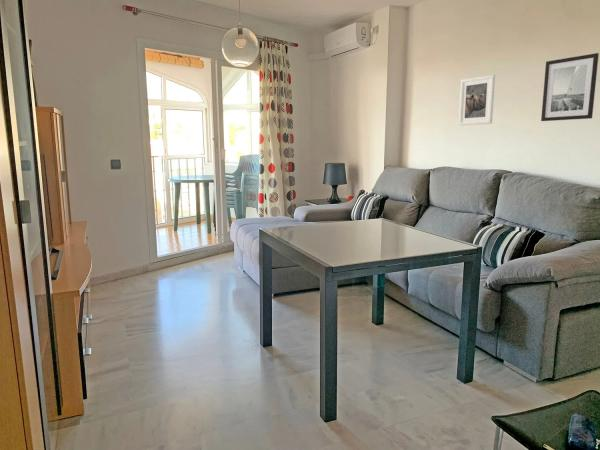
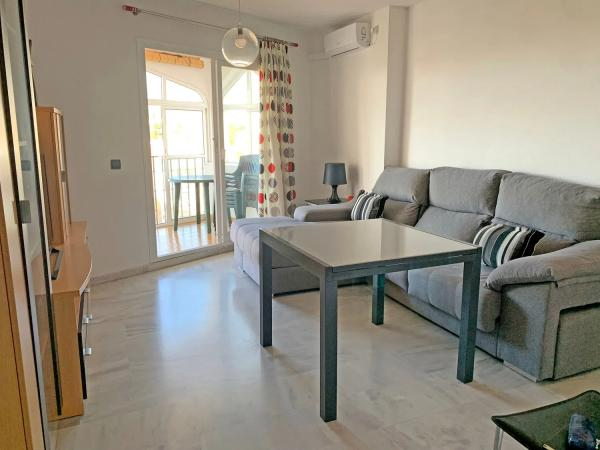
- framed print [458,74,496,126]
- wall art [540,52,600,122]
